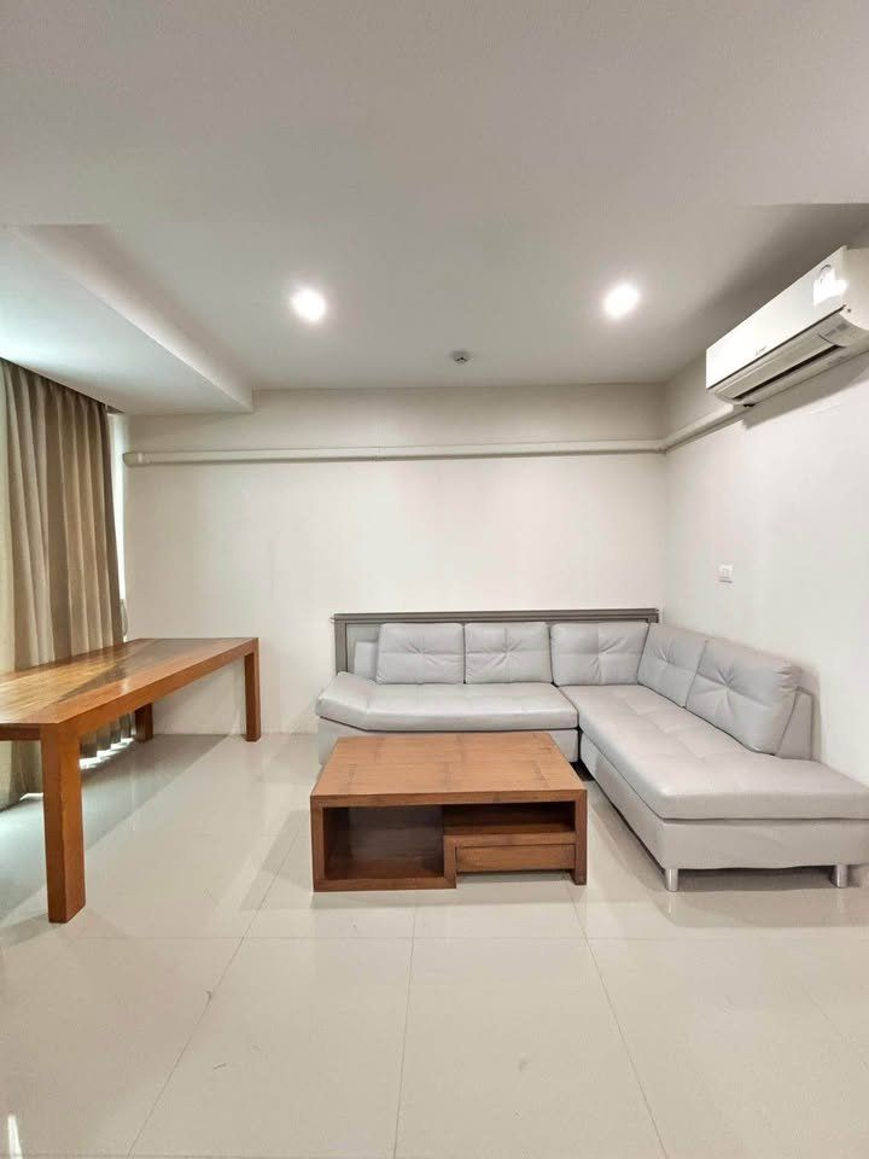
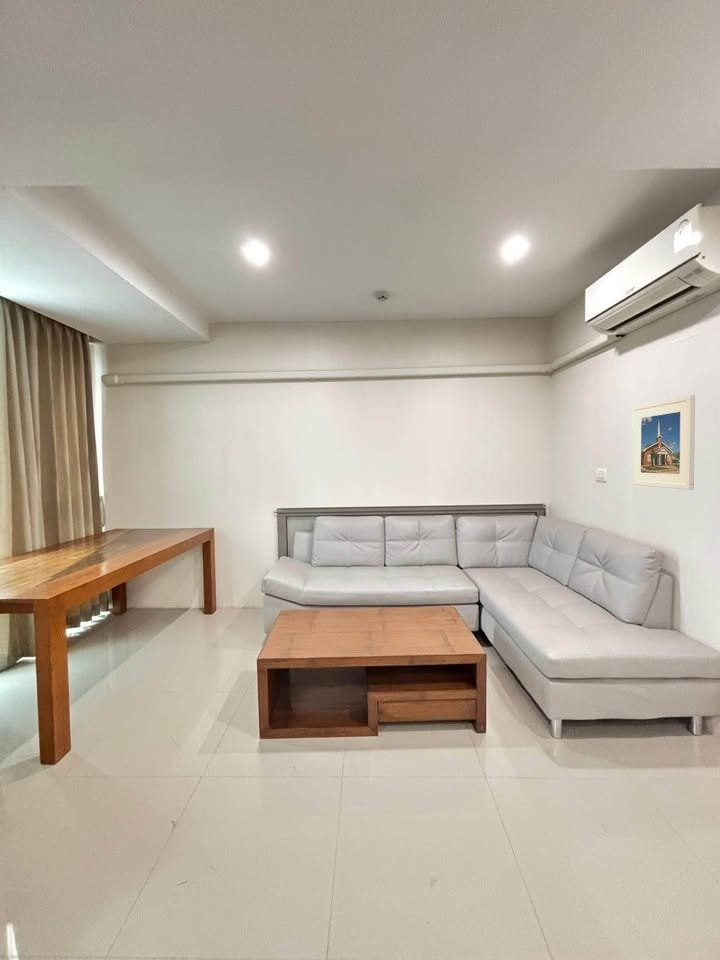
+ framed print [631,394,696,491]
